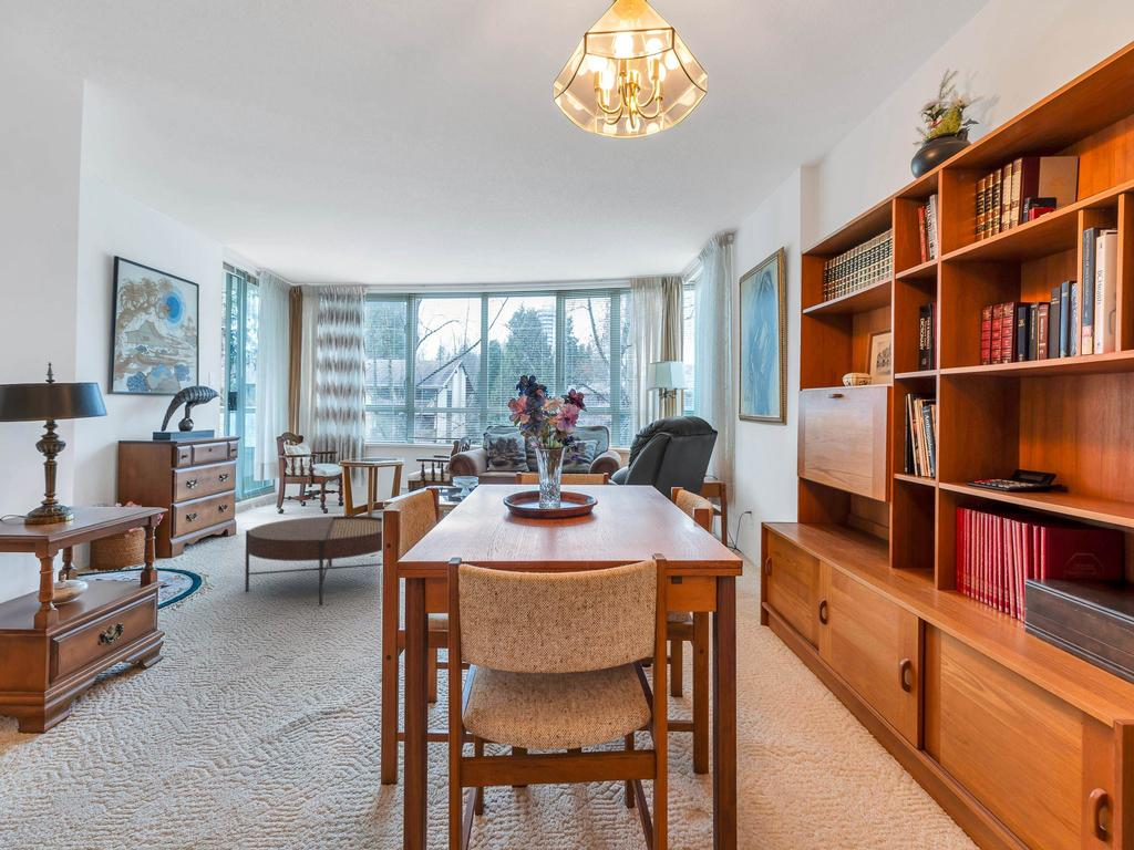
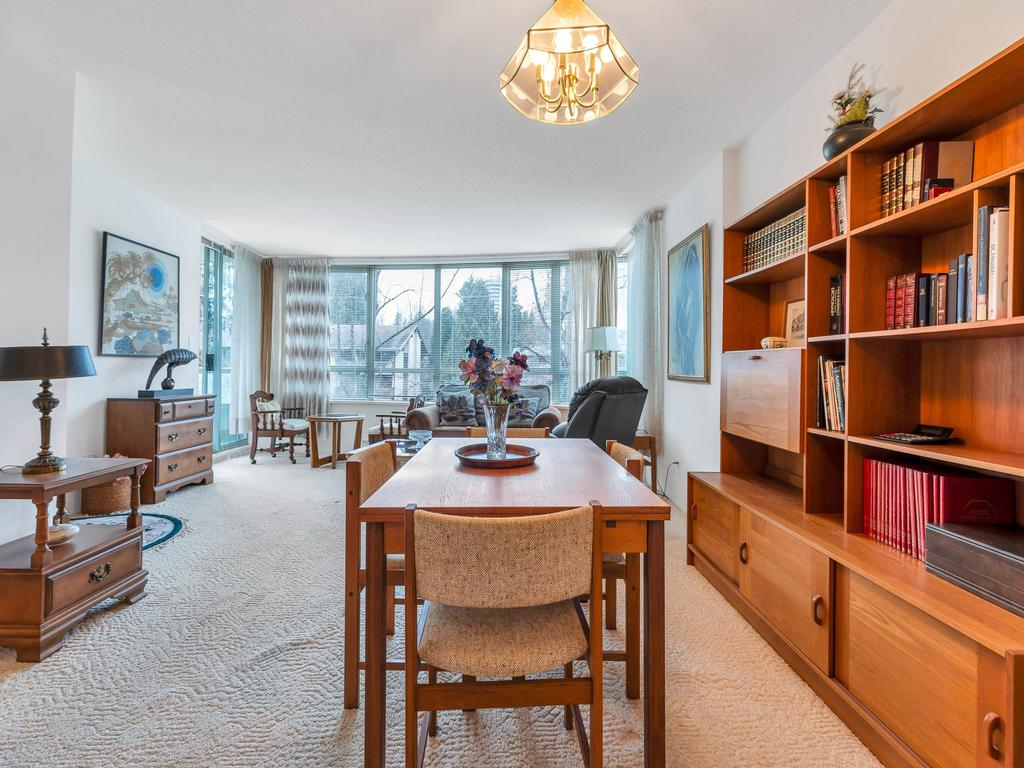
- coffee table [244,515,383,607]
